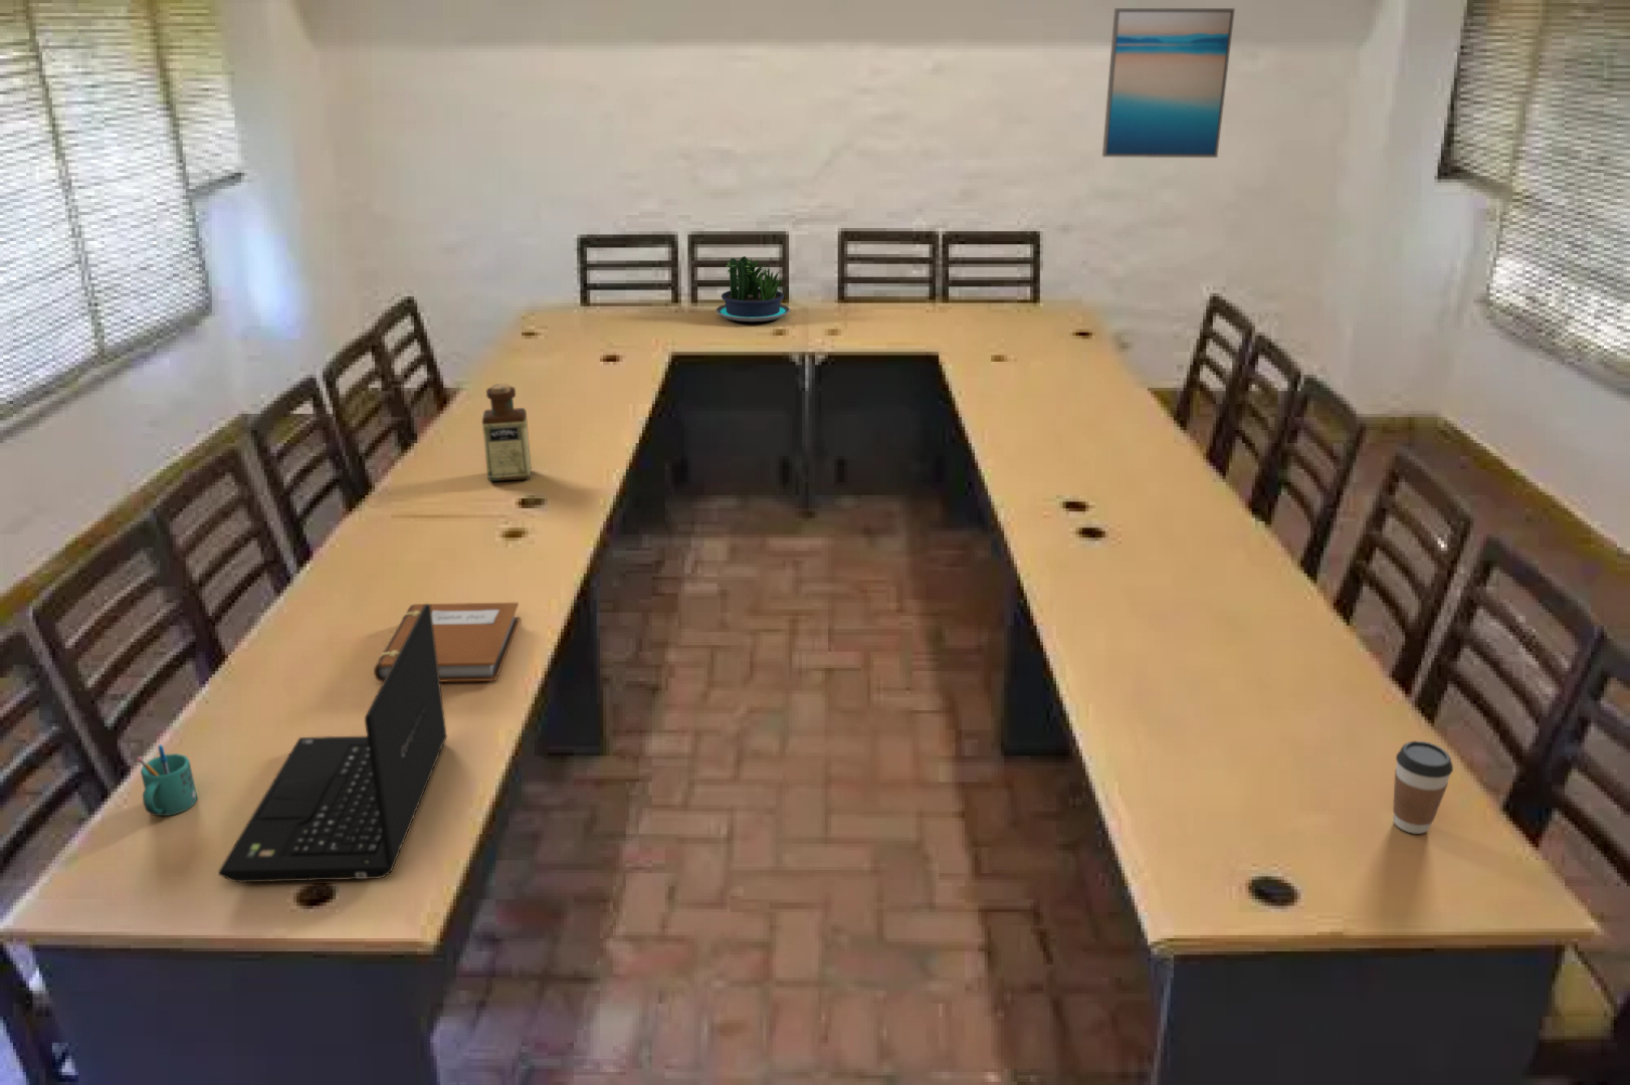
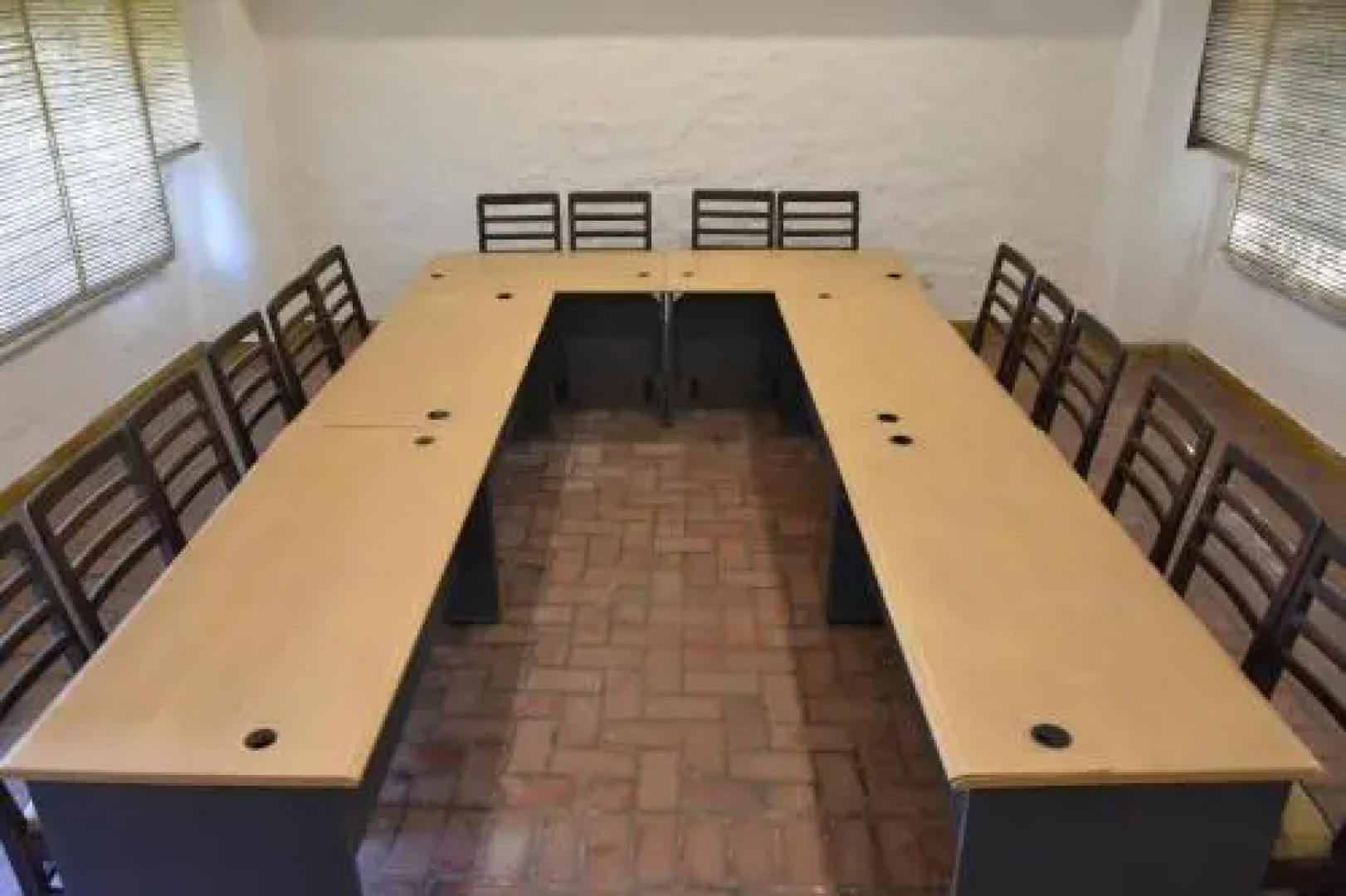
- mug [137,744,197,816]
- bottle [481,383,532,482]
- wall art [1102,7,1236,159]
- notebook [373,602,521,683]
- potted plant [714,256,791,322]
- laptop [217,603,448,883]
- coffee cup [1391,740,1454,834]
